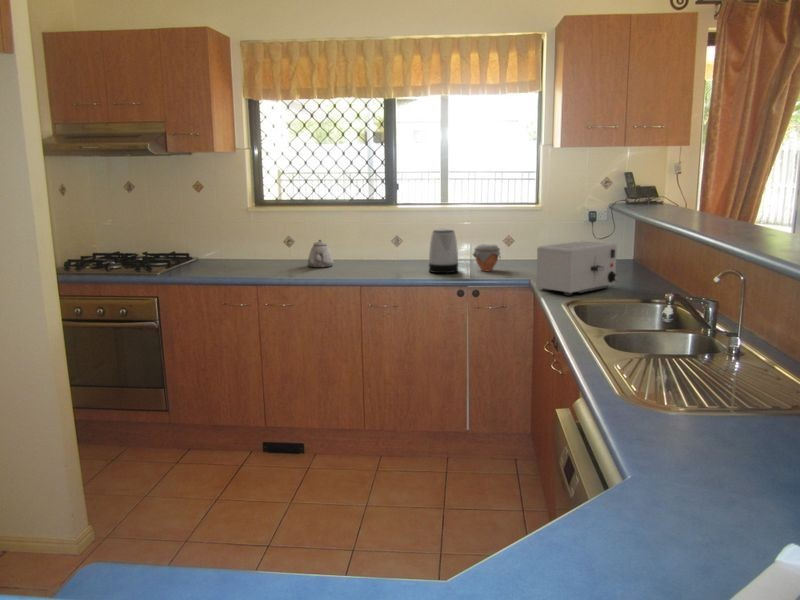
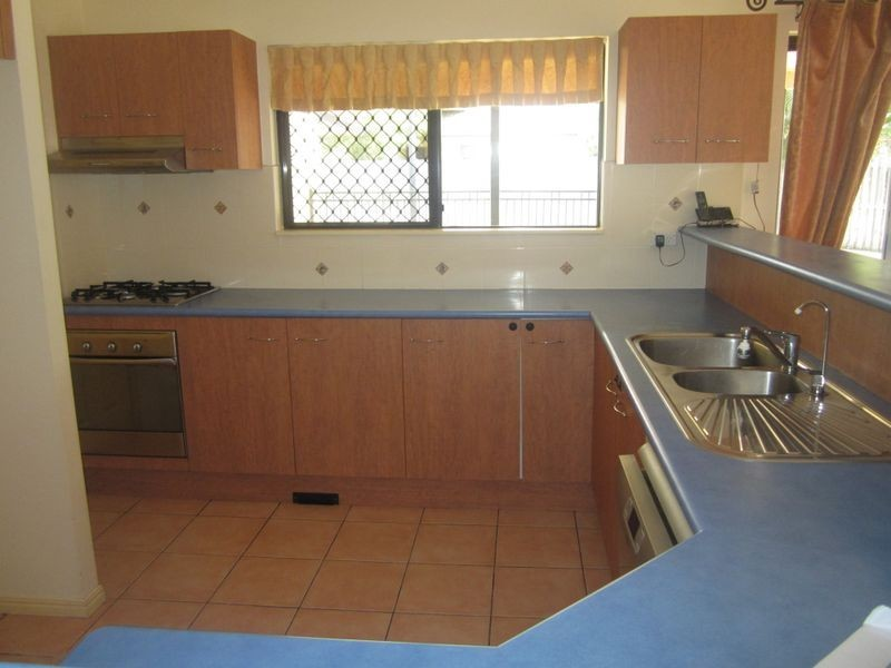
- kettle [428,227,459,275]
- jar [471,243,502,272]
- toaster [535,240,620,296]
- teapot [307,239,334,269]
